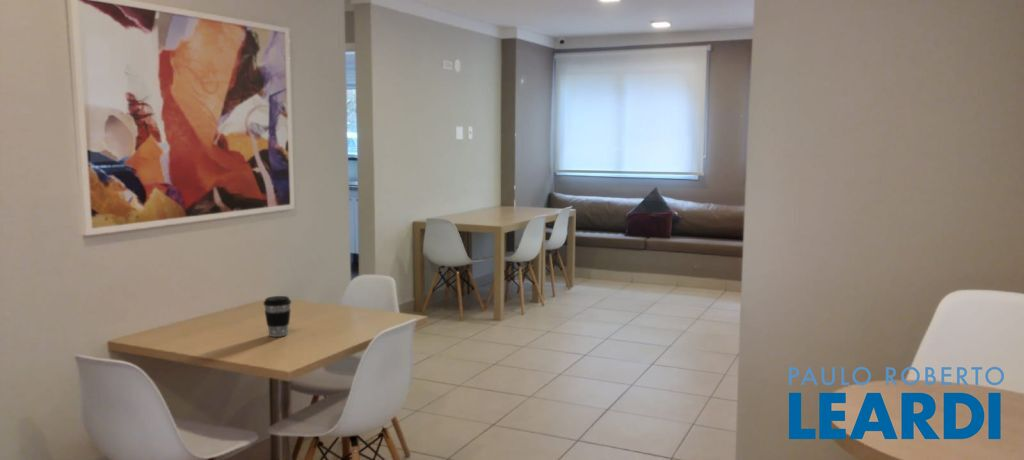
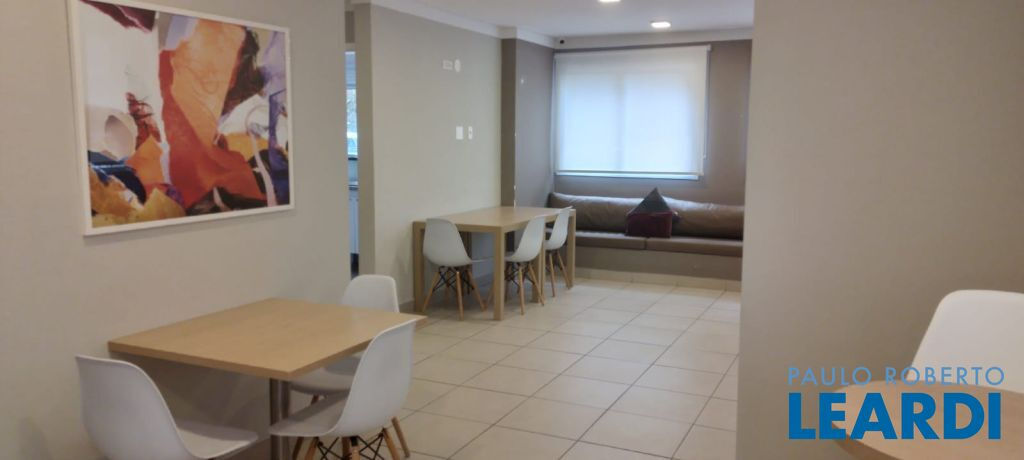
- coffee cup [263,295,292,338]
